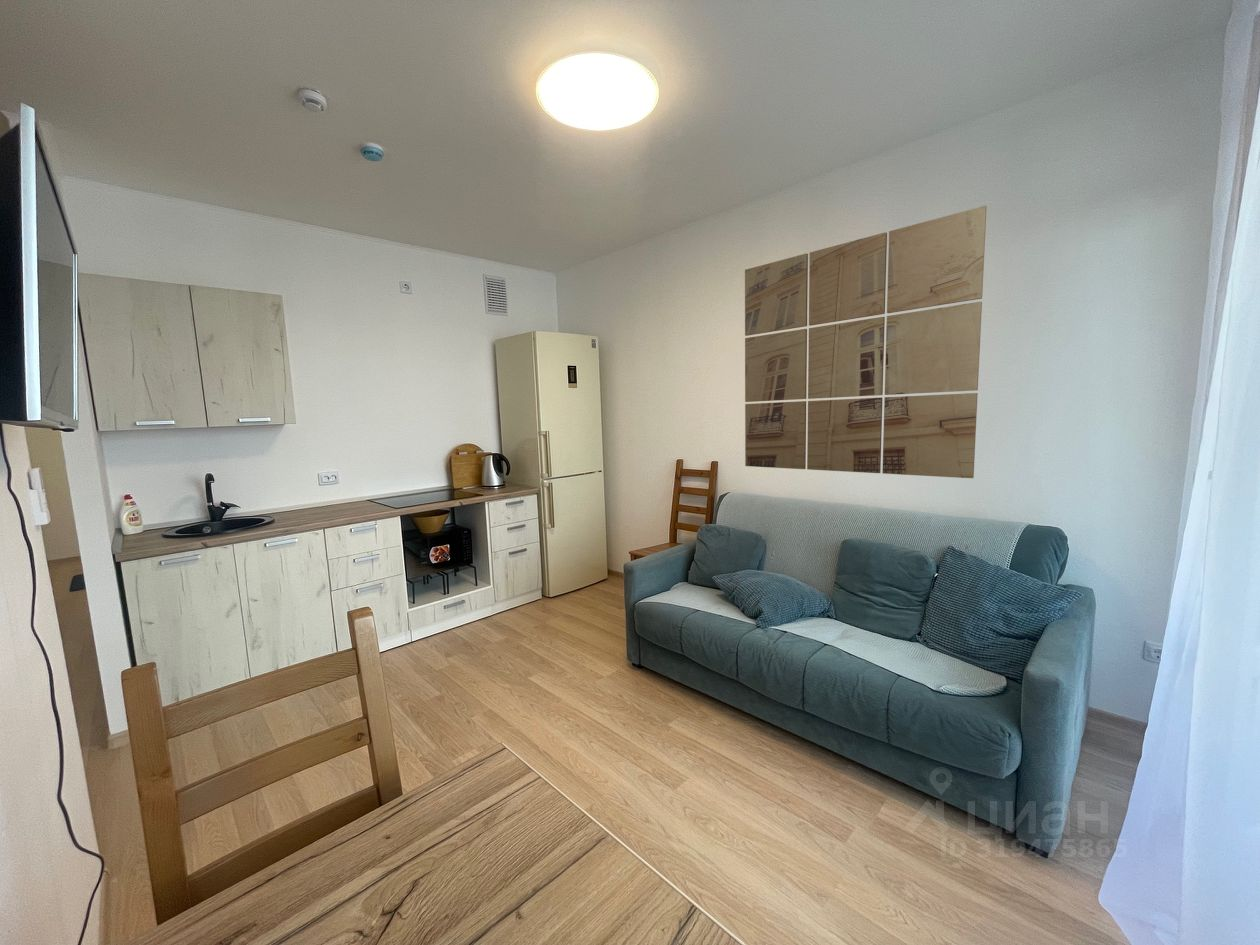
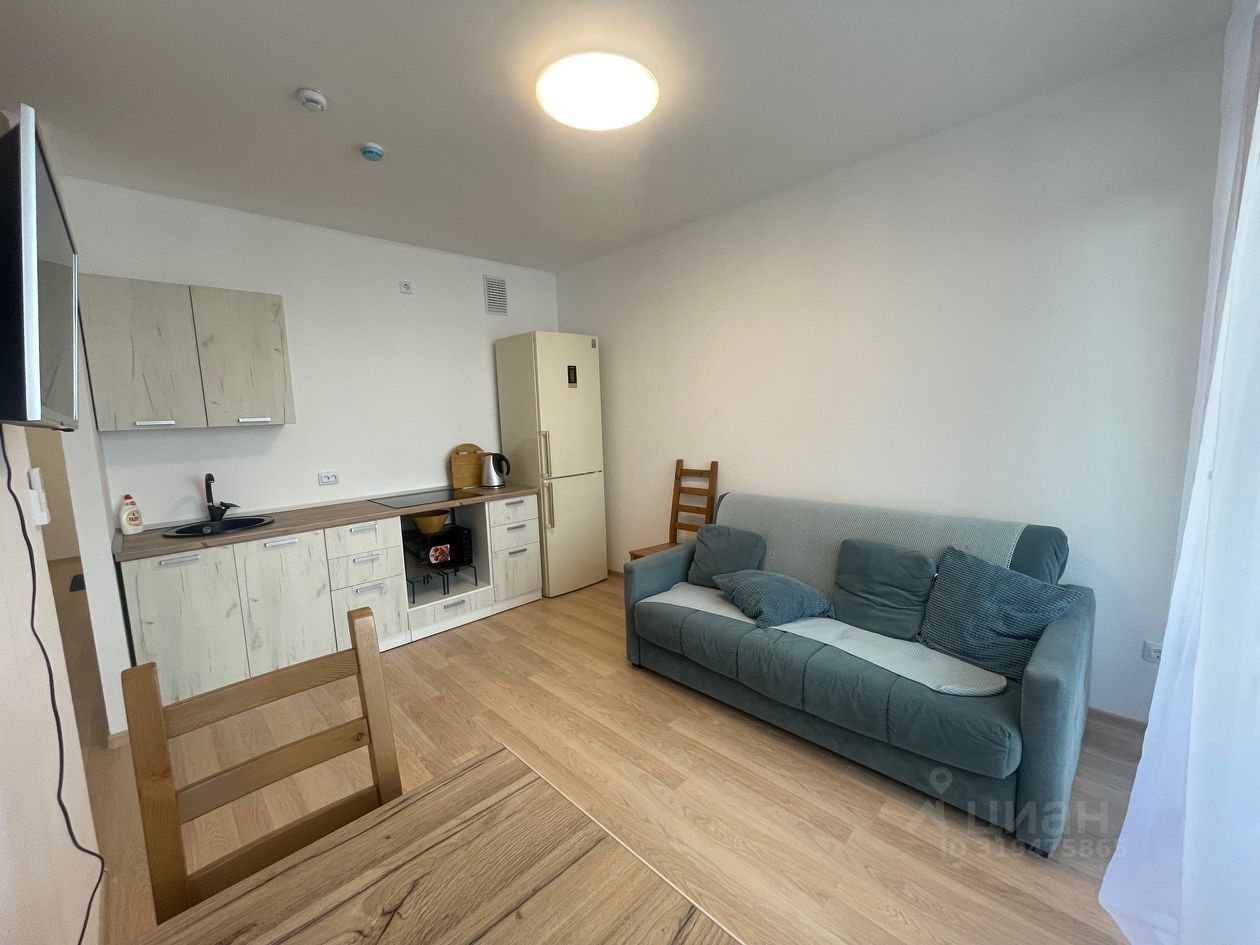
- wall art [744,205,987,479]
